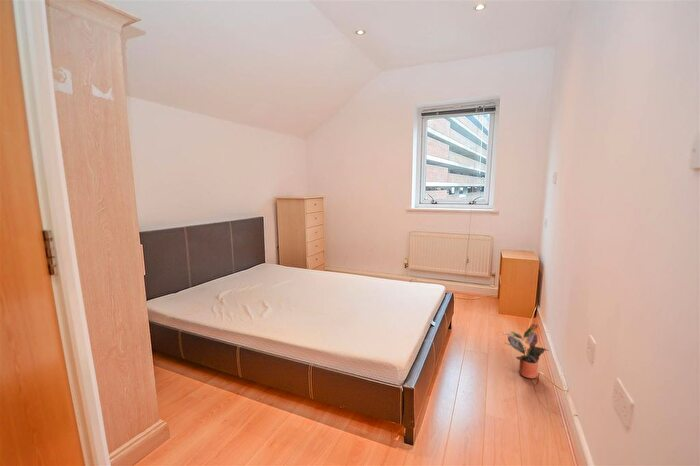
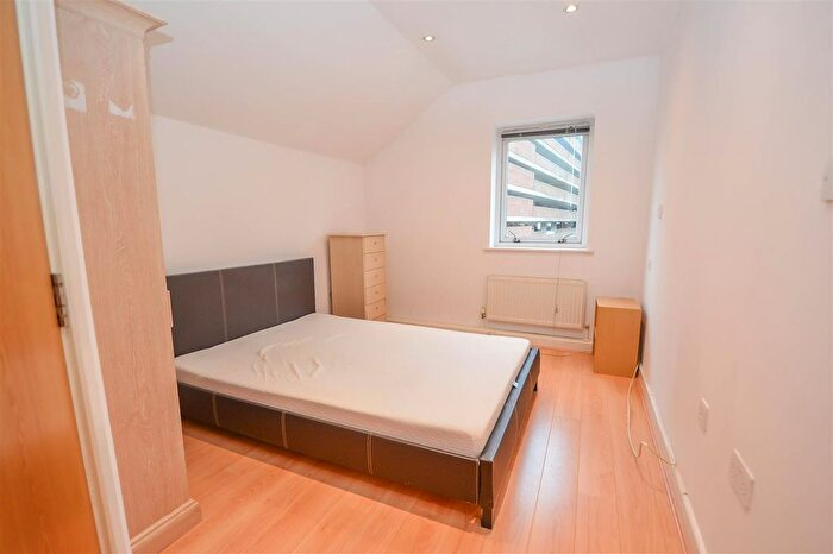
- potted plant [502,322,550,379]
